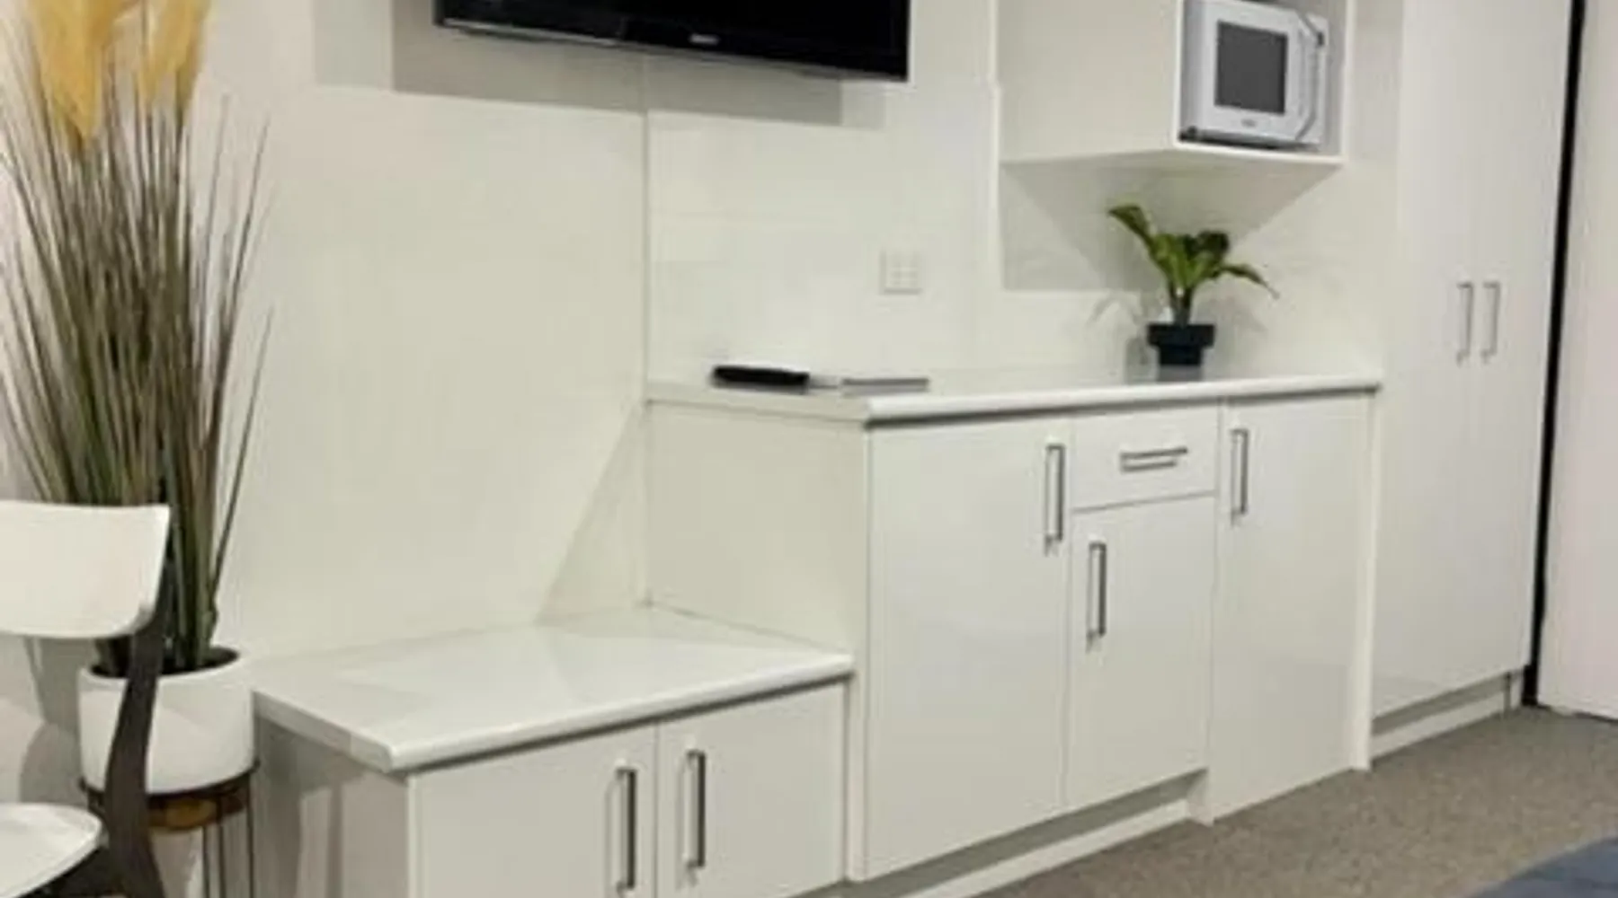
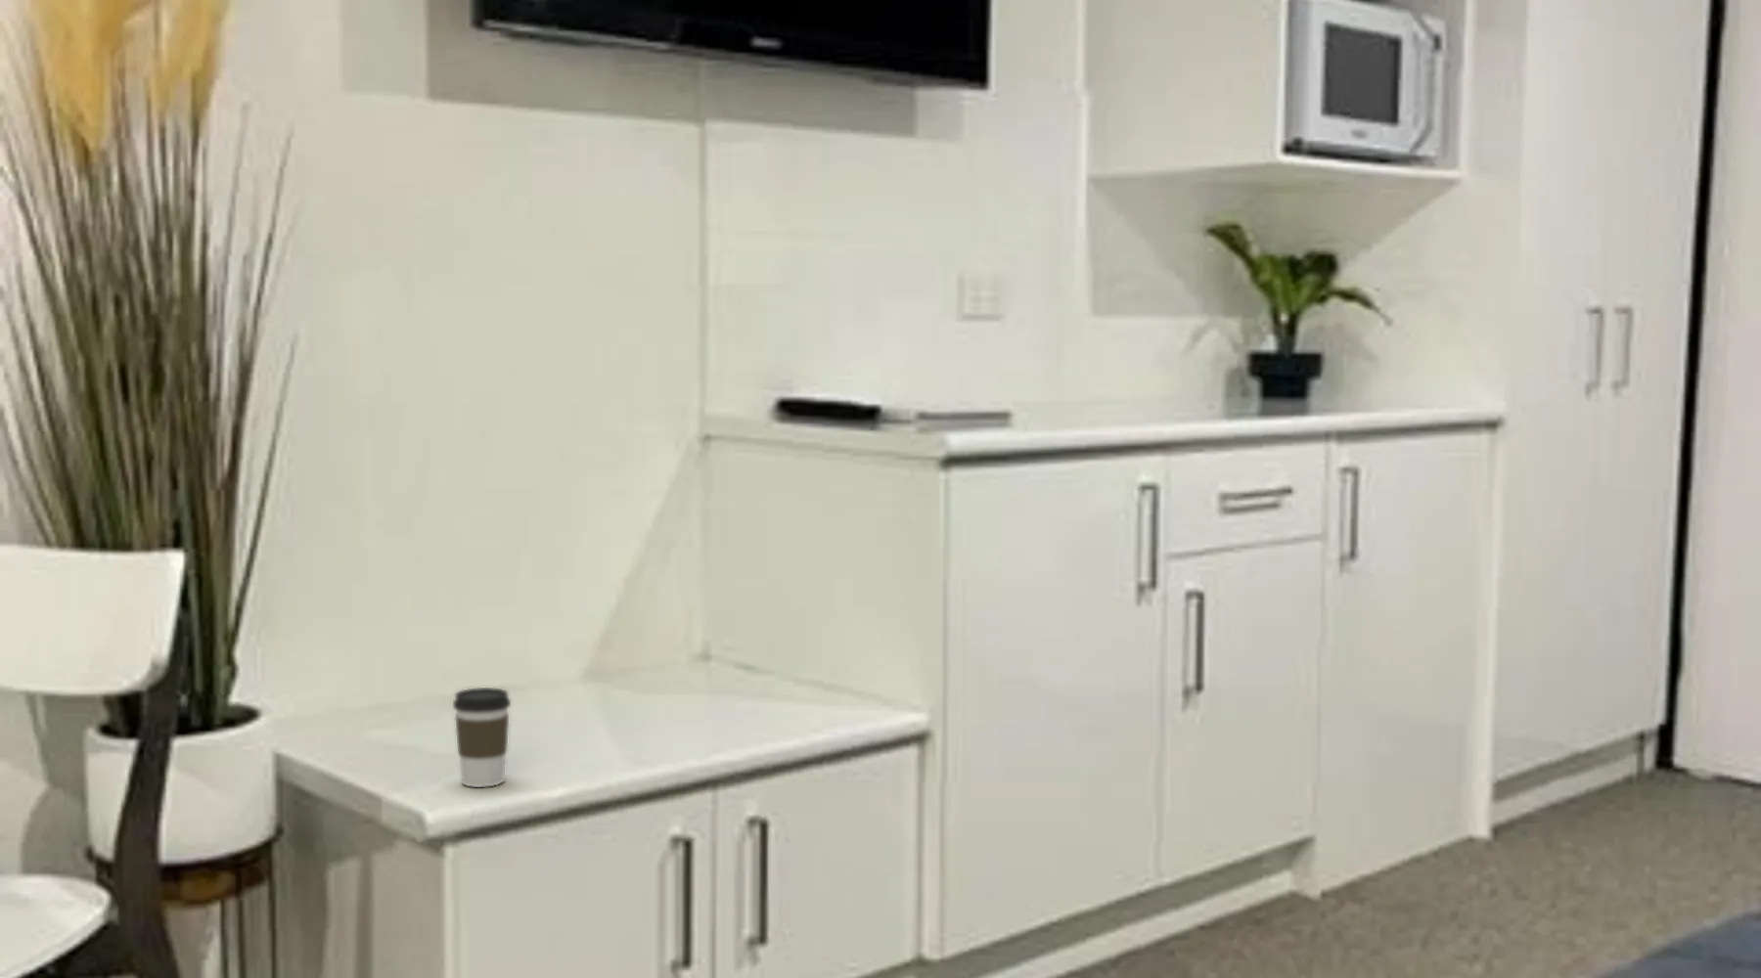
+ coffee cup [452,687,512,788]
